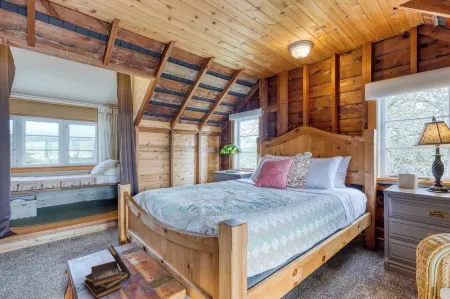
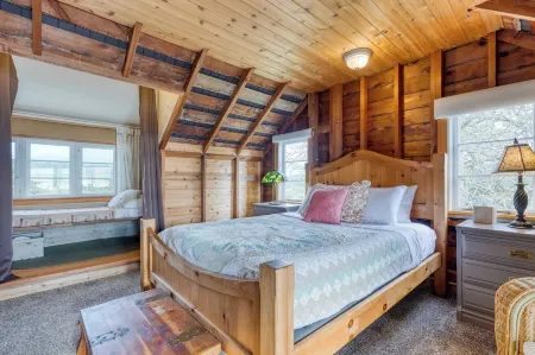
- book [83,244,132,299]
